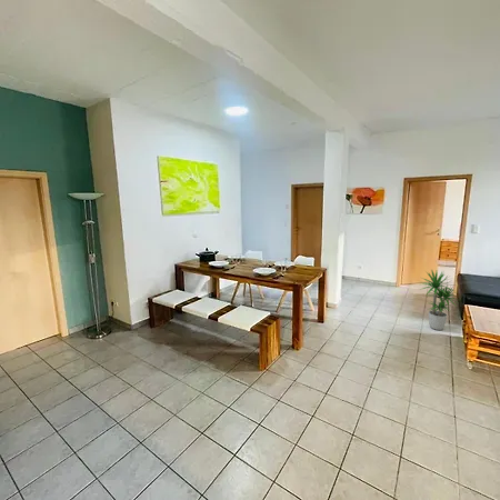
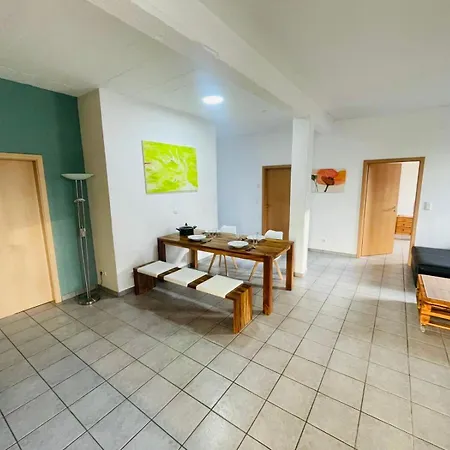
- potted plant [417,270,459,331]
